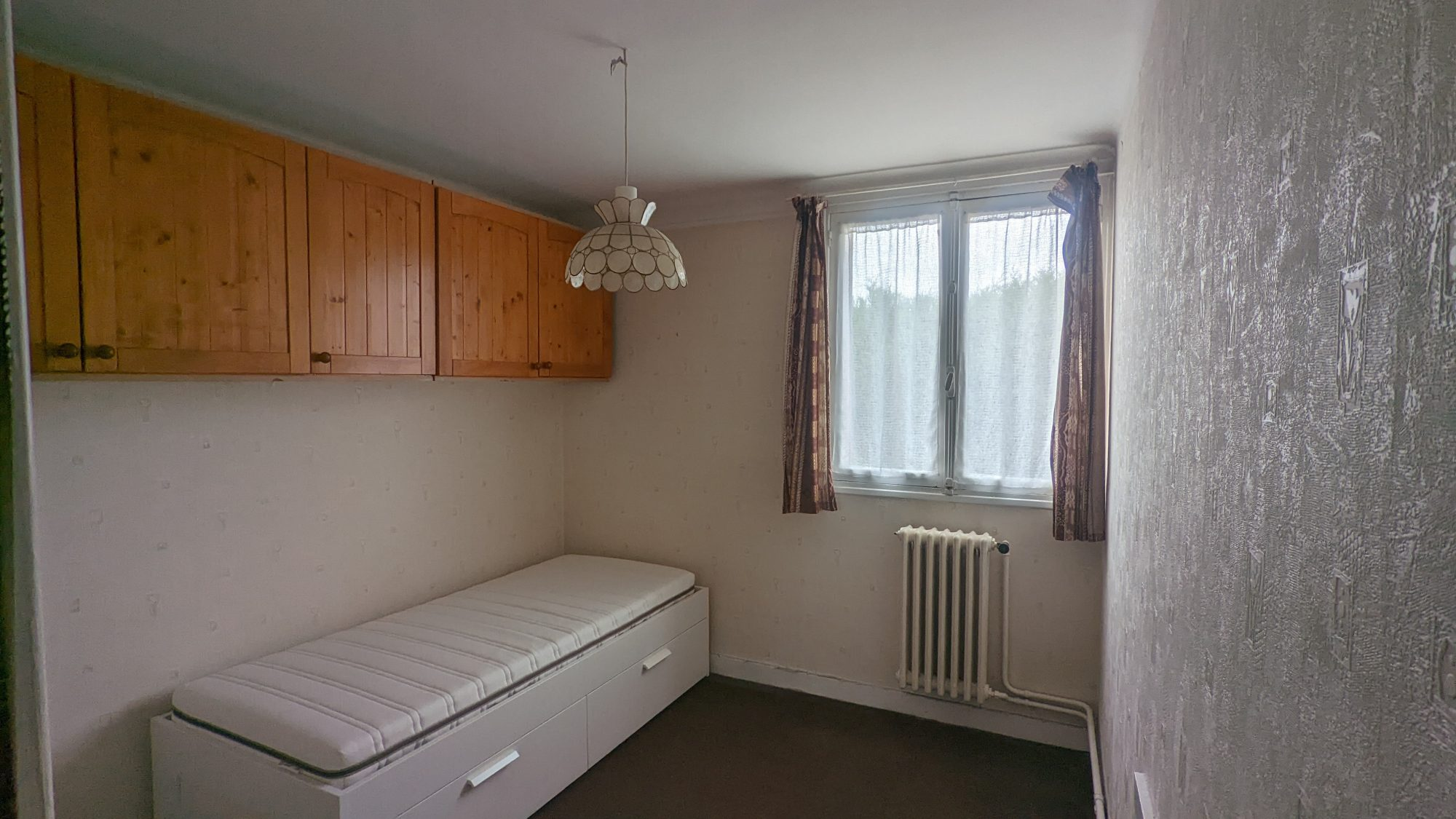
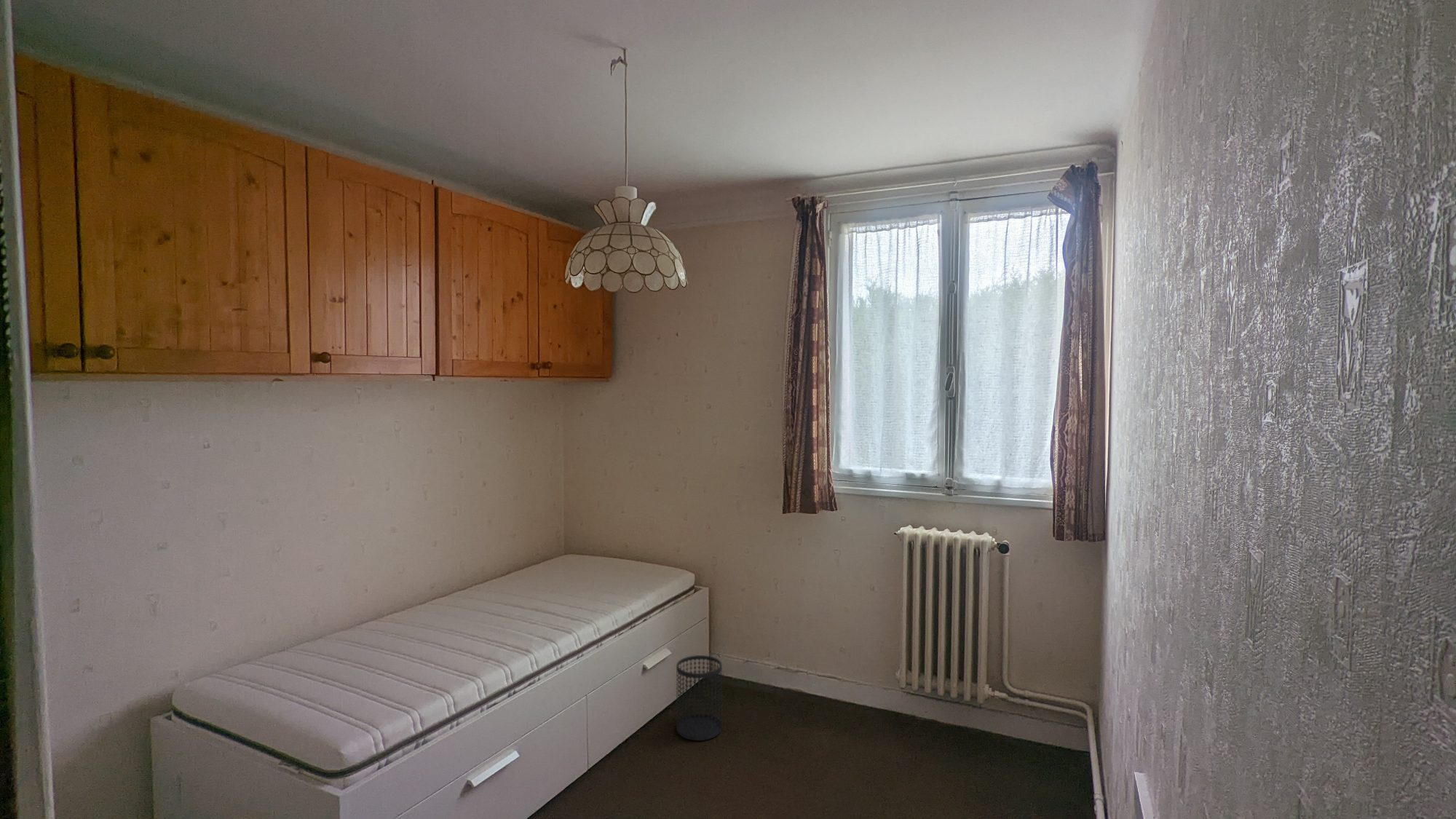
+ wastebasket [676,654,723,741]
